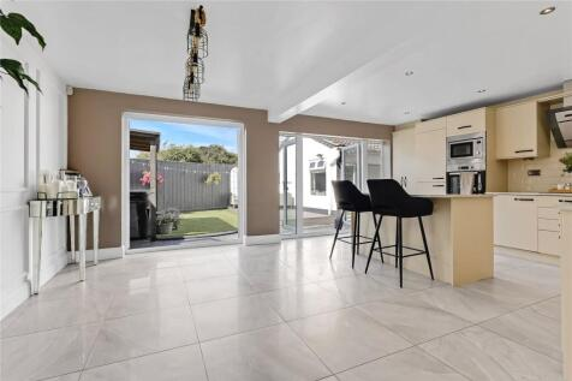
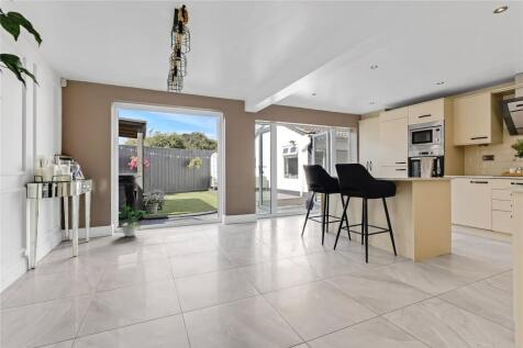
+ potted plant [115,201,156,237]
